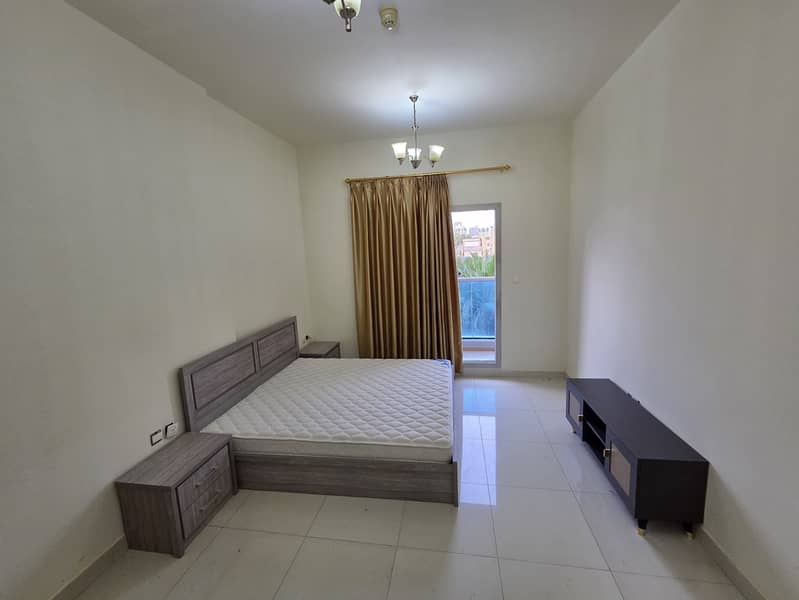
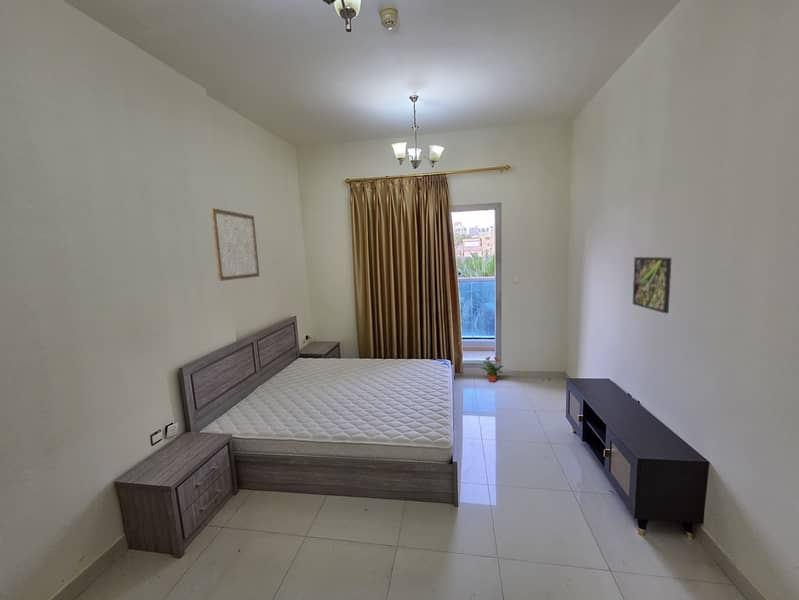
+ wall art [210,207,260,282]
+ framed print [632,256,673,314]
+ potted plant [480,355,505,383]
